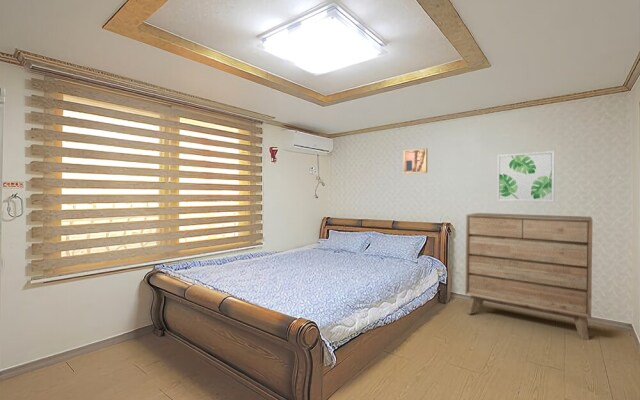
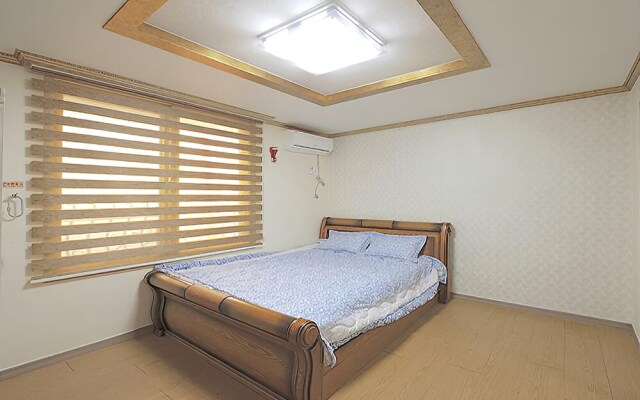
- wall art [403,147,428,175]
- wall art [496,150,556,202]
- dresser [464,212,594,341]
